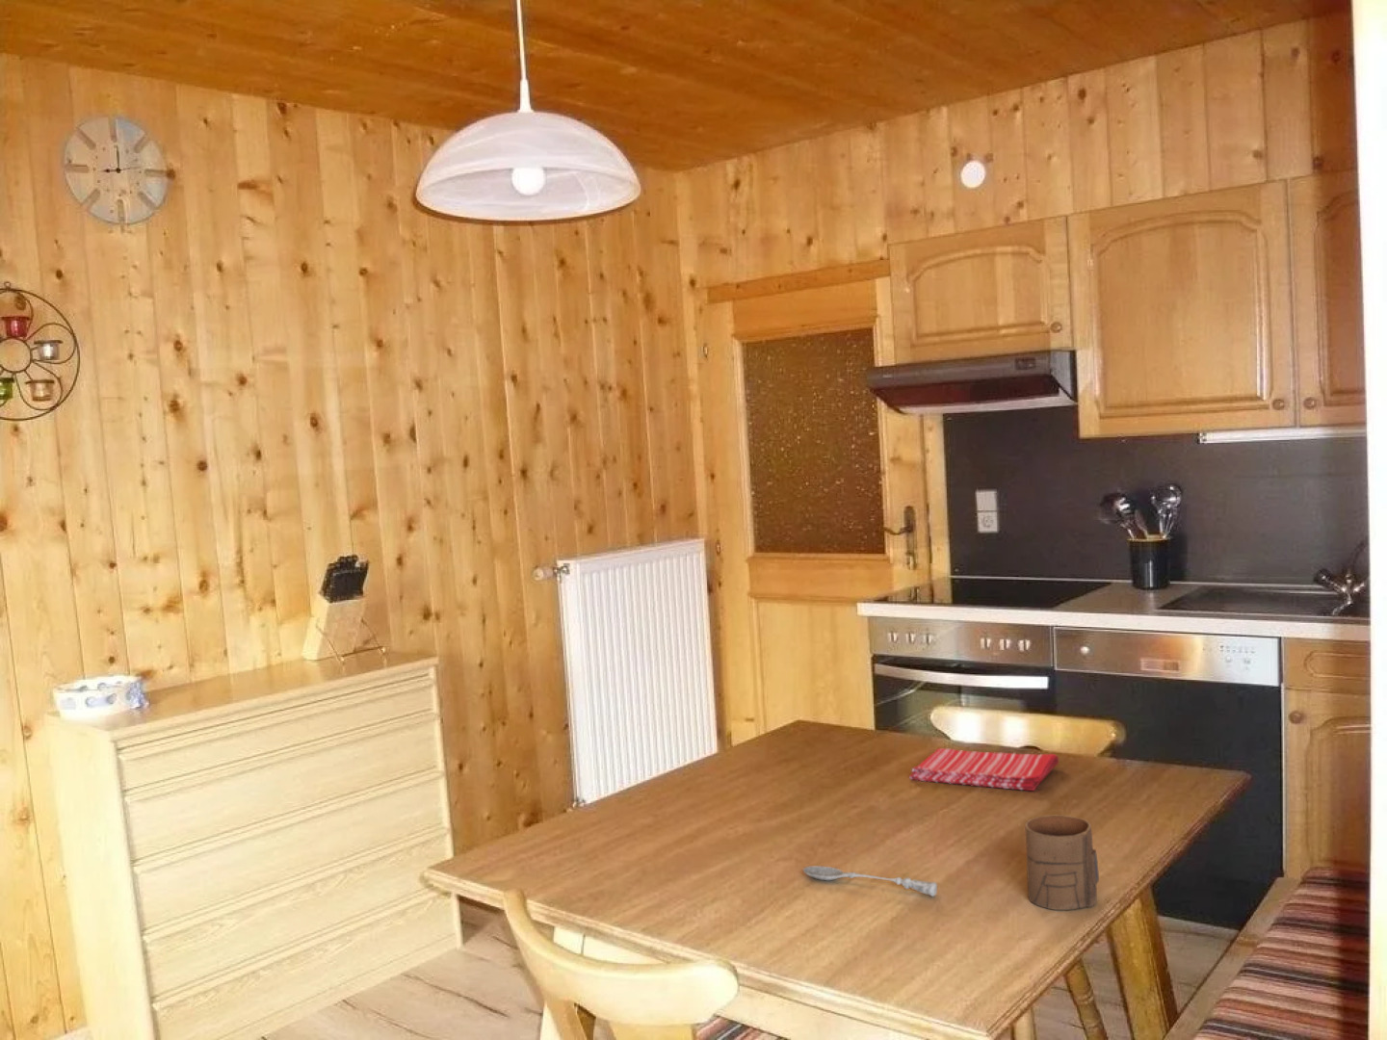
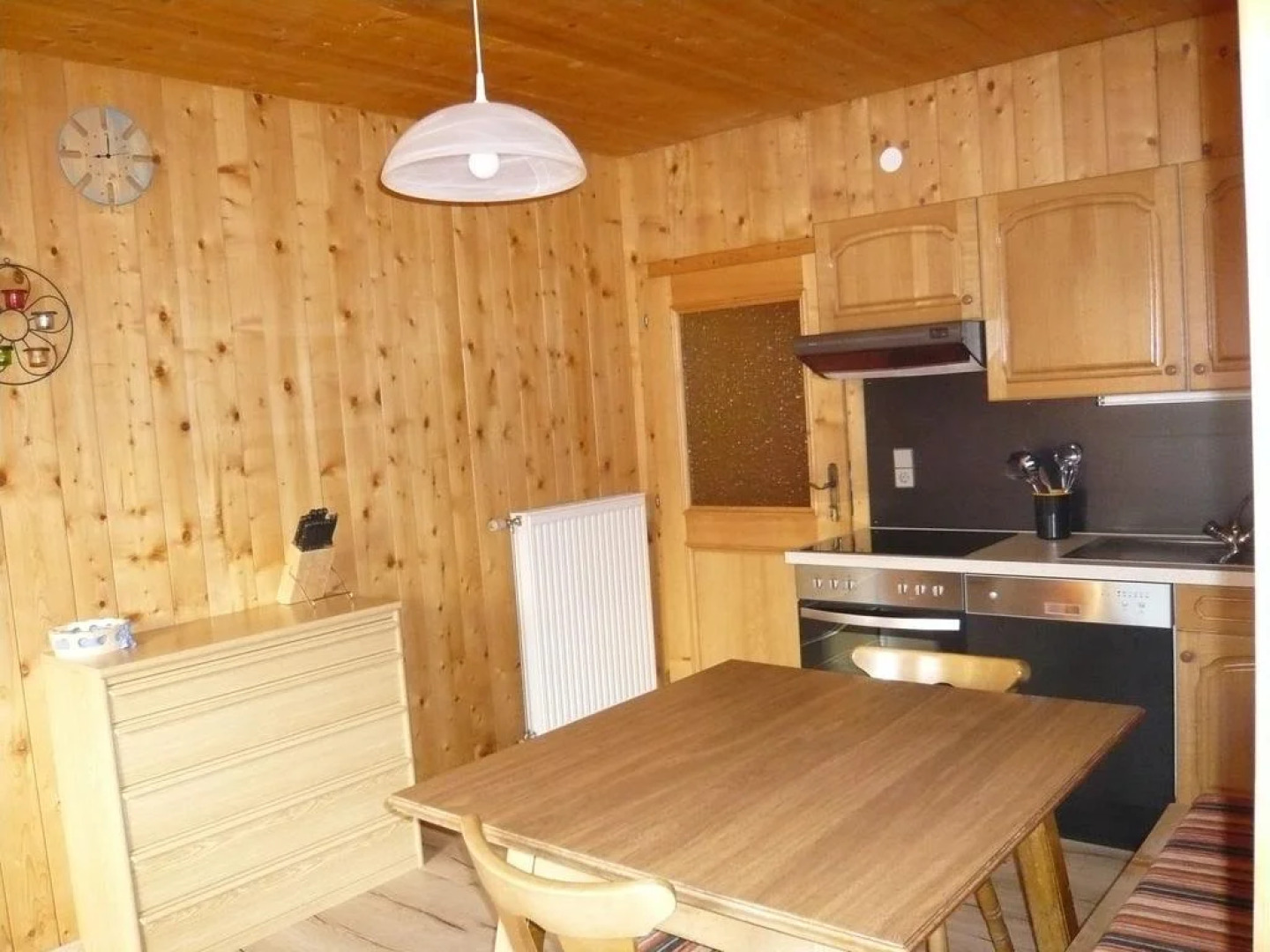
- soupspoon [803,865,938,898]
- dish towel [909,747,1059,792]
- cup [1024,815,1100,911]
